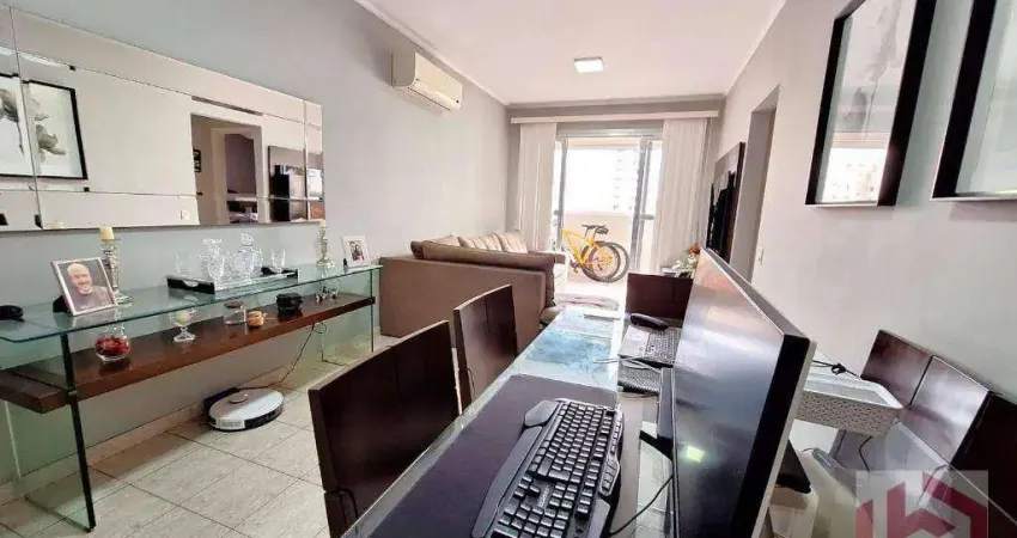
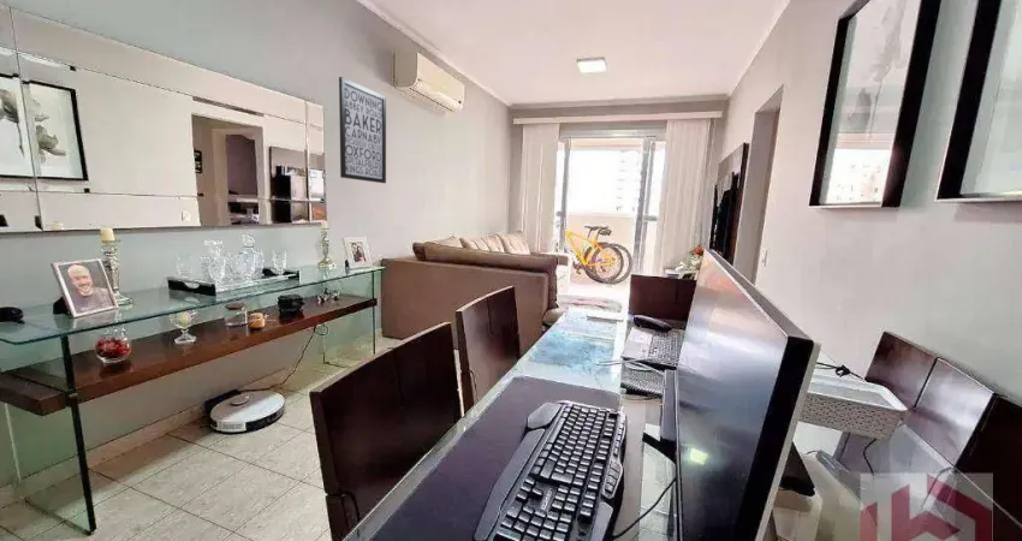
+ wall art [338,76,387,184]
